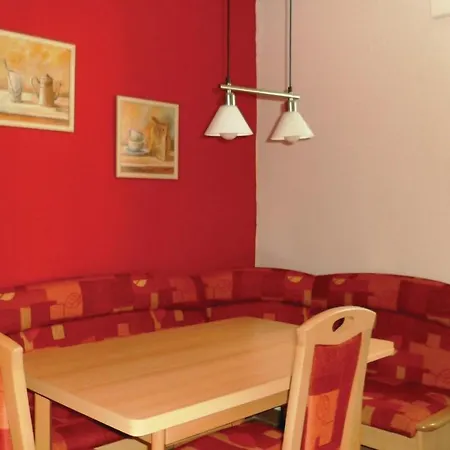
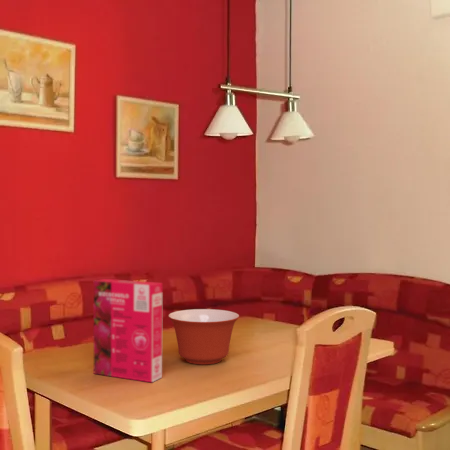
+ cereal box [93,278,163,383]
+ mixing bowl [167,308,240,366]
